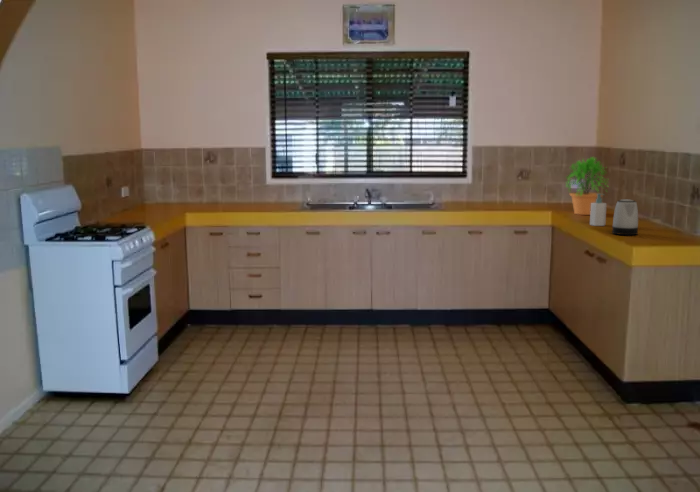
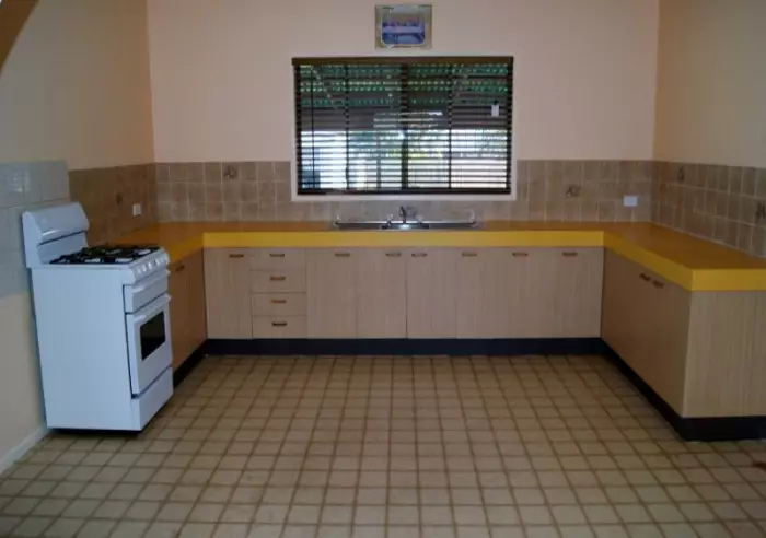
- potted plant [563,156,610,216]
- soap bottle [589,193,607,227]
- kettle [611,198,639,236]
